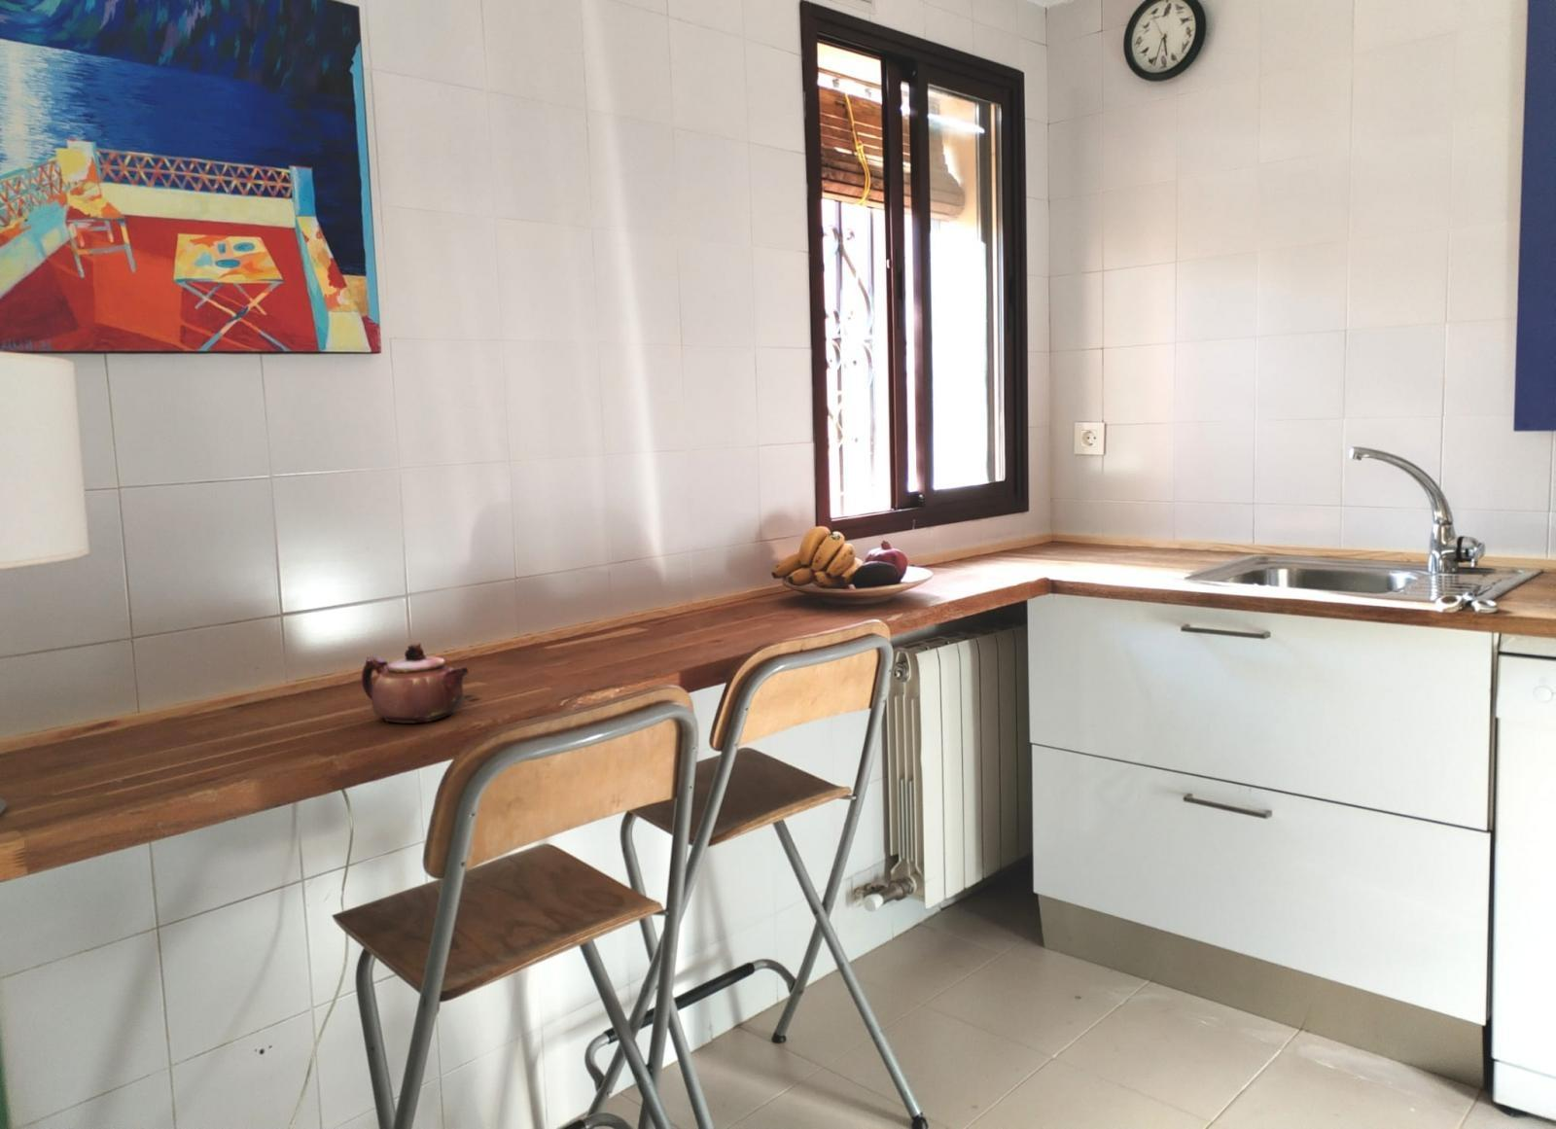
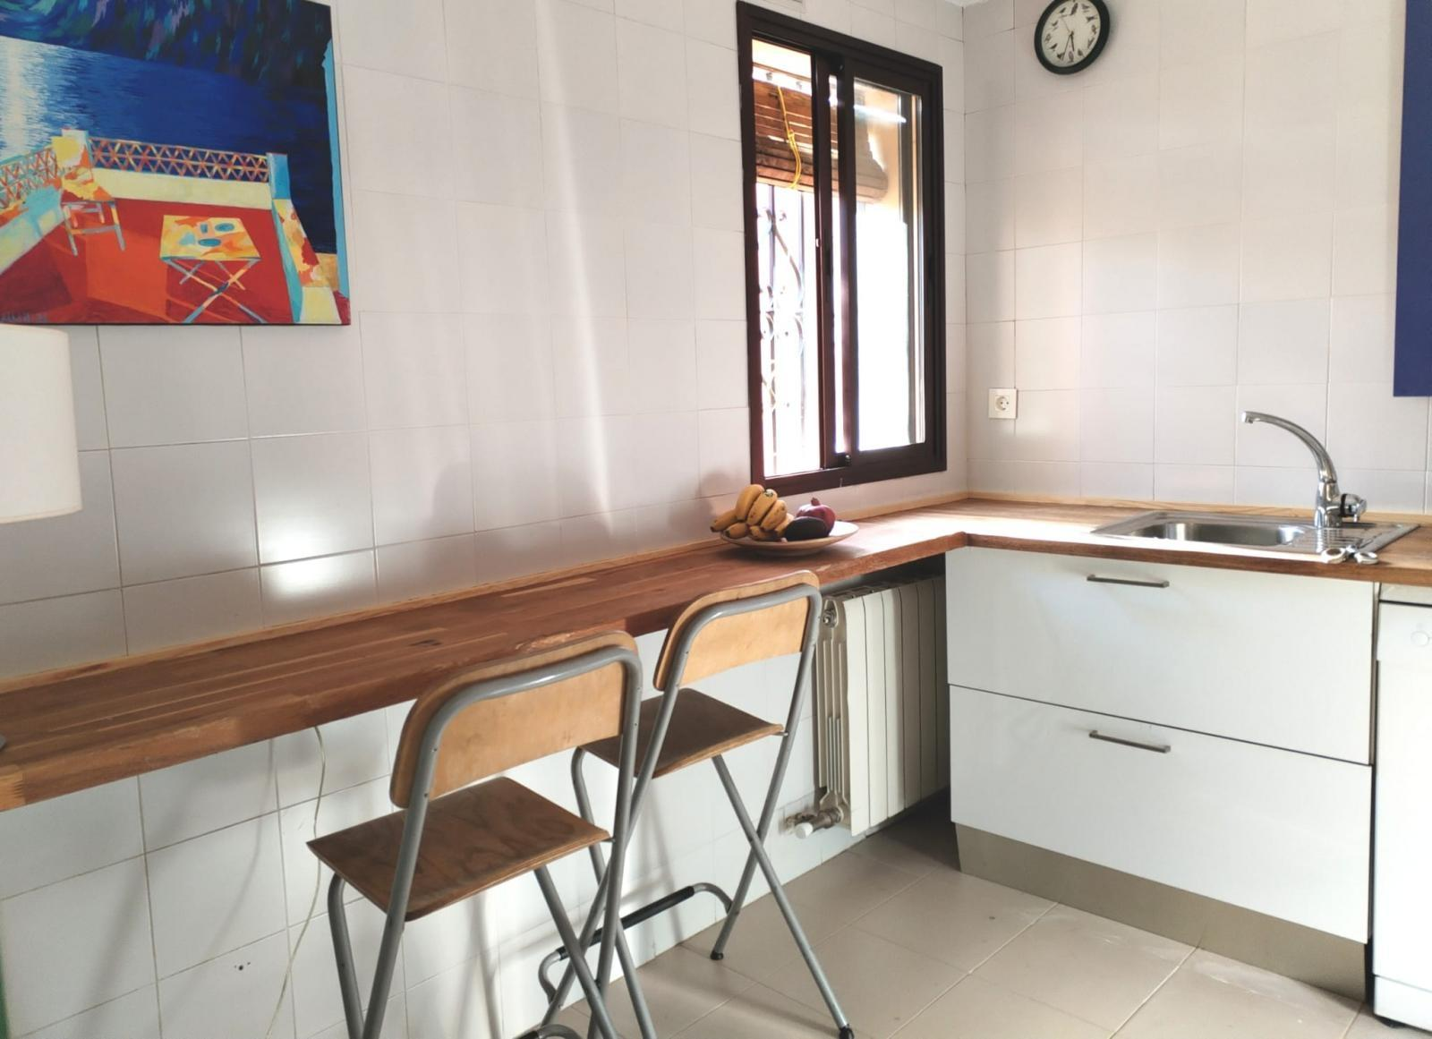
- teapot [361,642,470,724]
